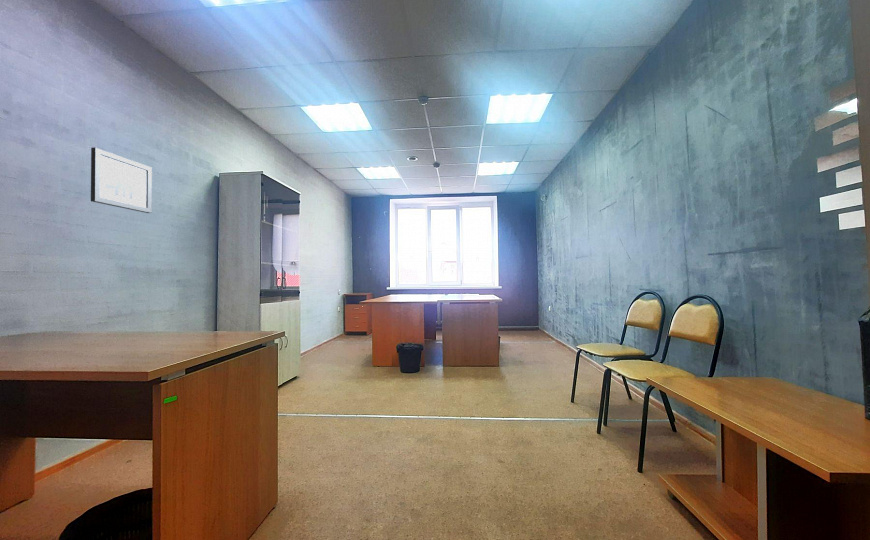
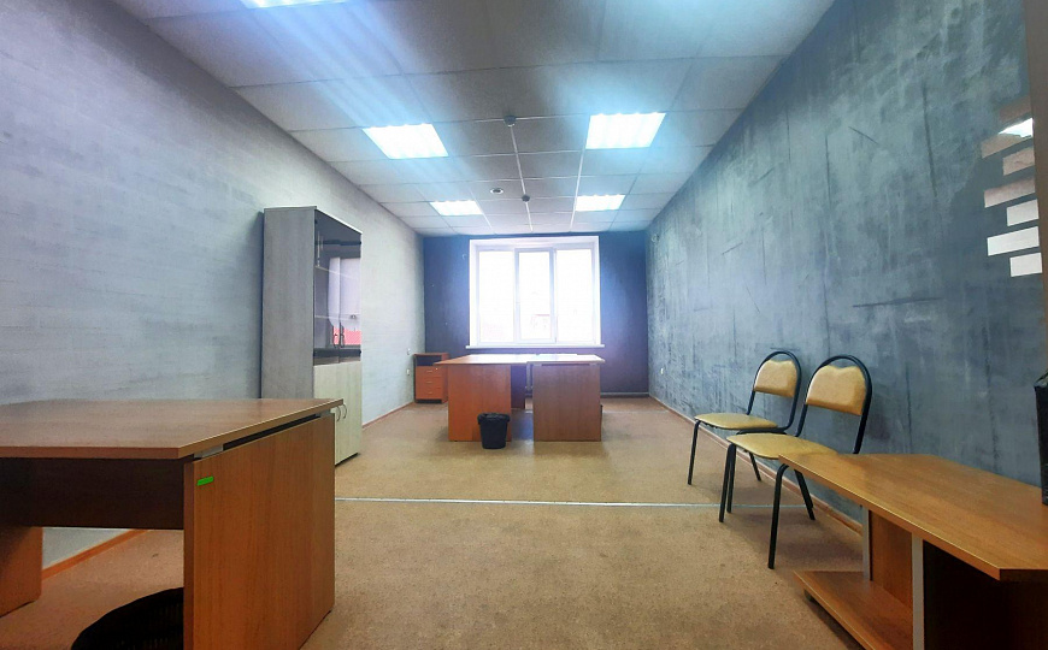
- wall art [90,146,153,214]
